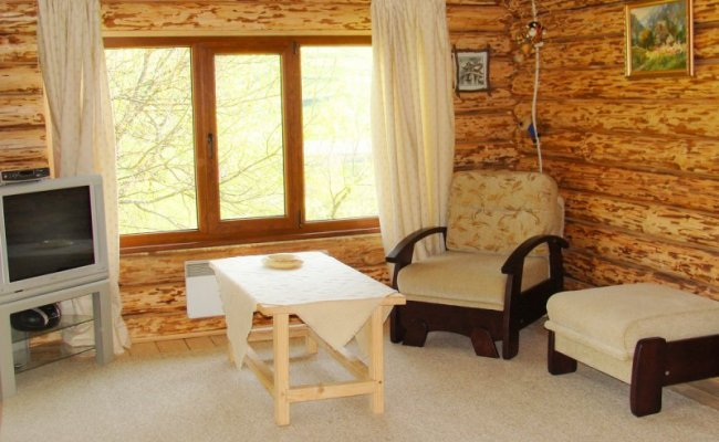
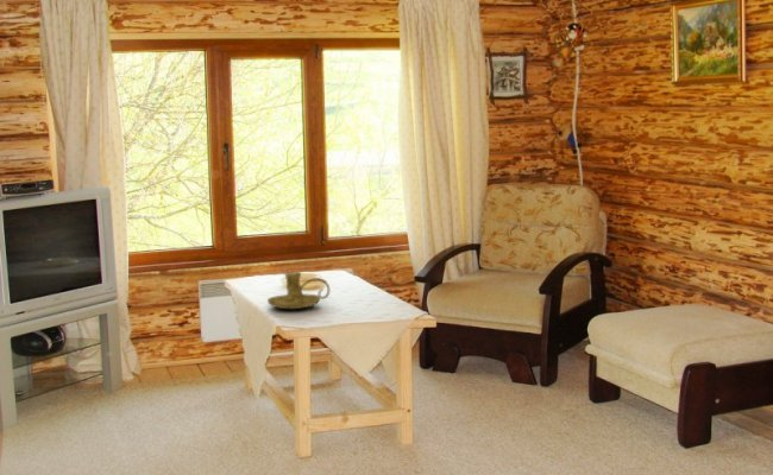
+ candle holder [266,271,331,310]
